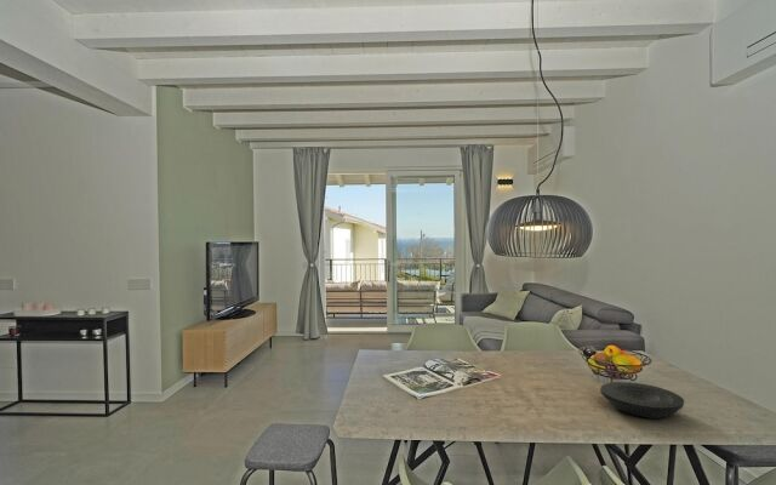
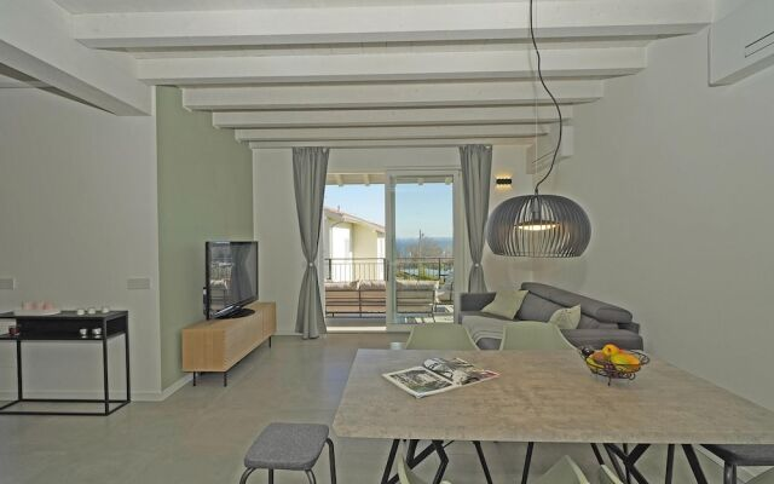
- plate [599,381,685,420]
